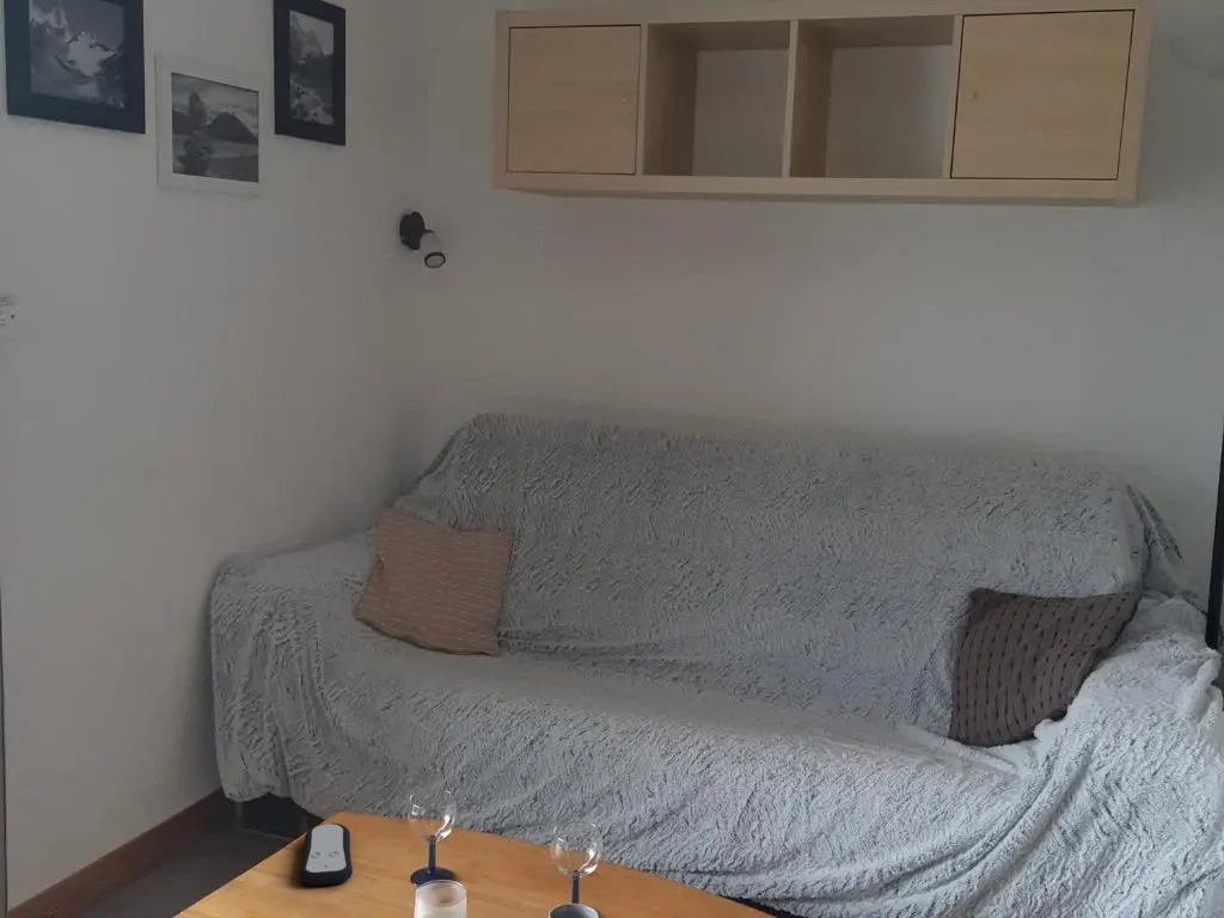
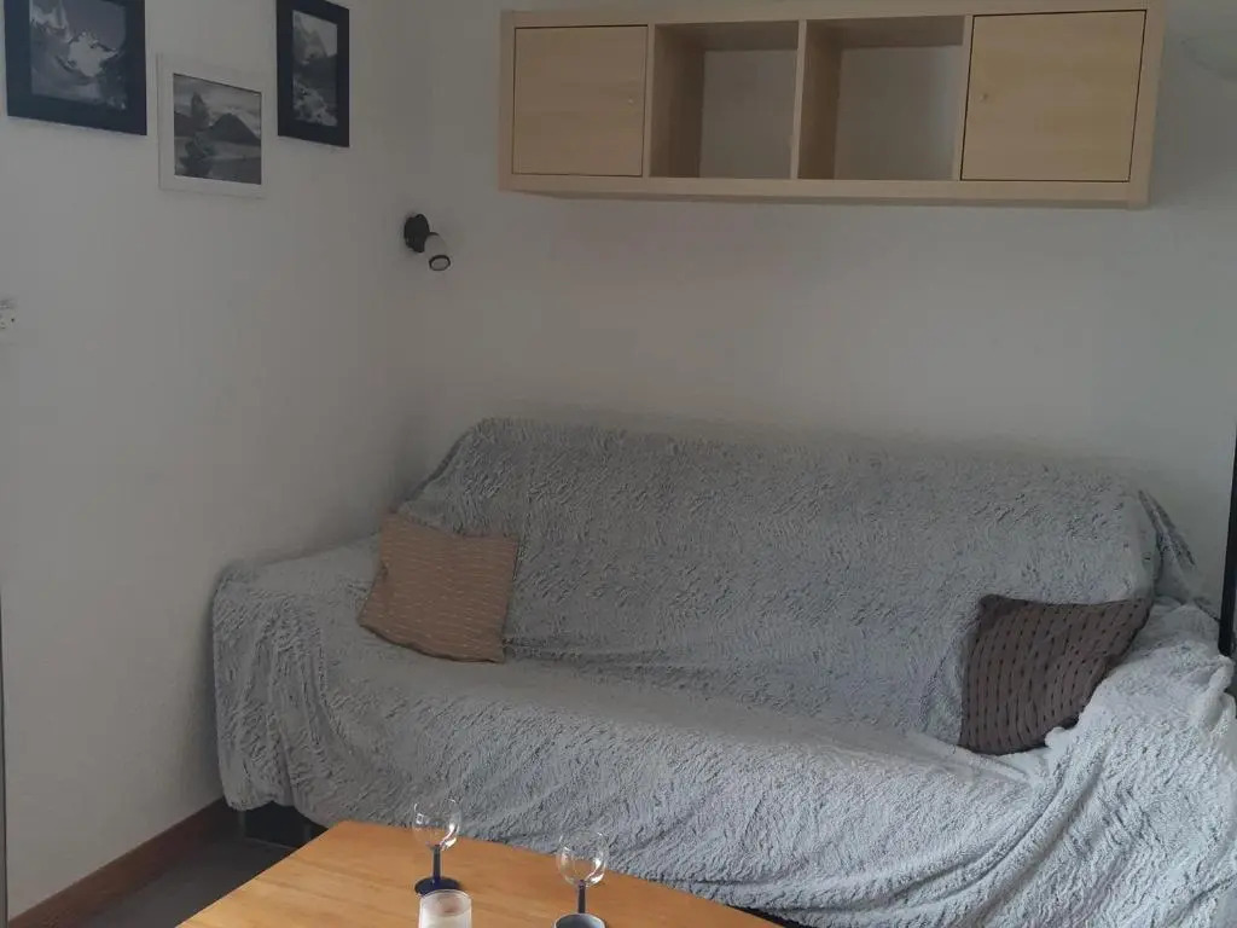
- remote control [298,822,354,887]
